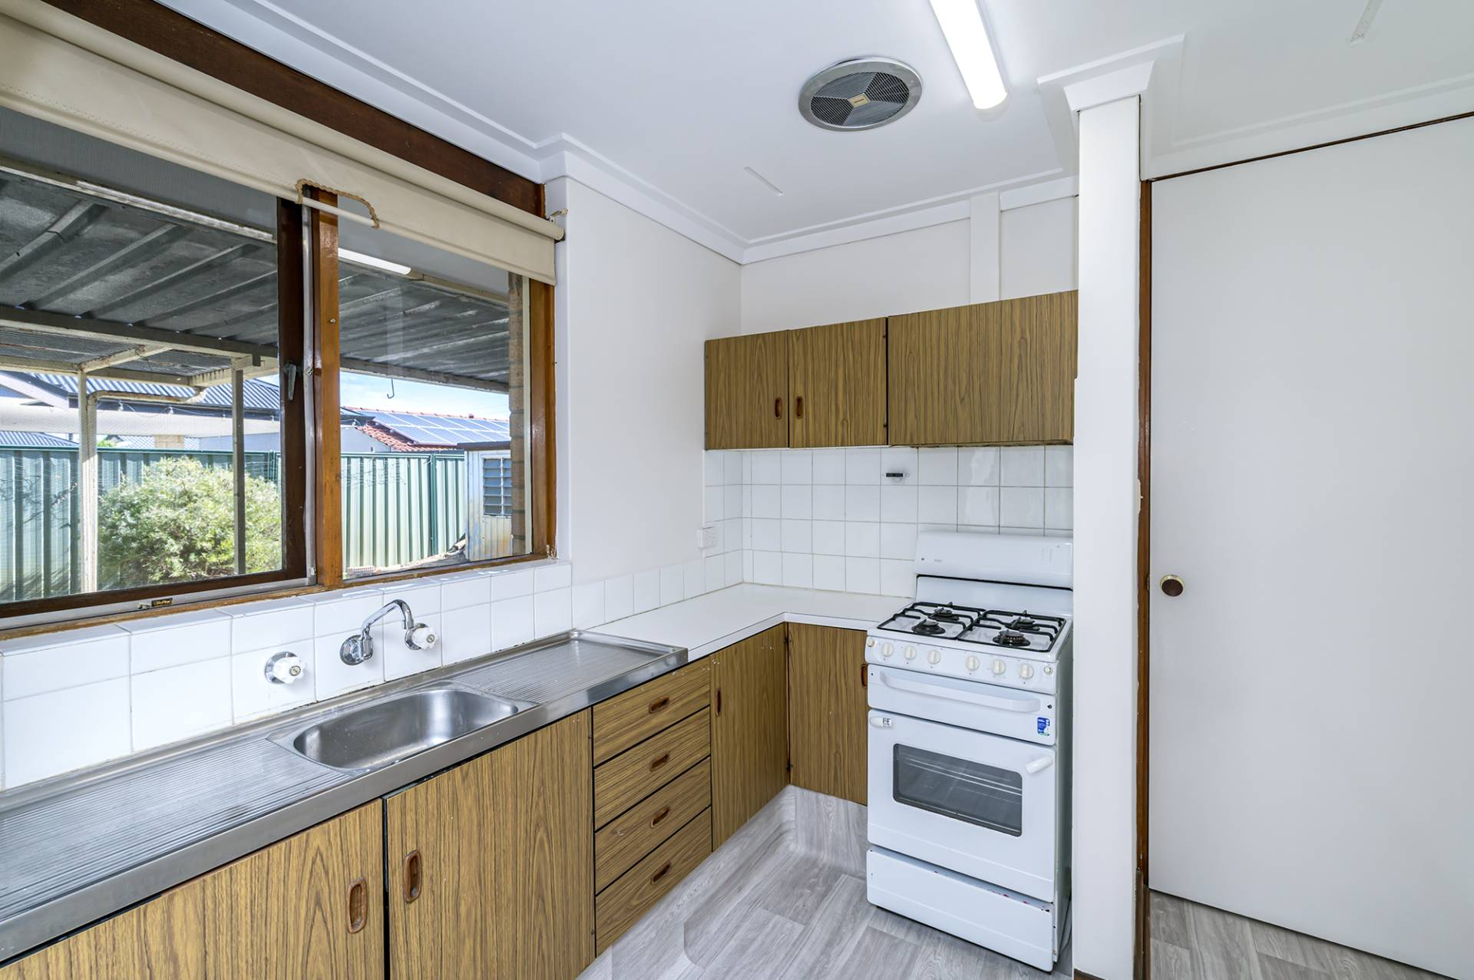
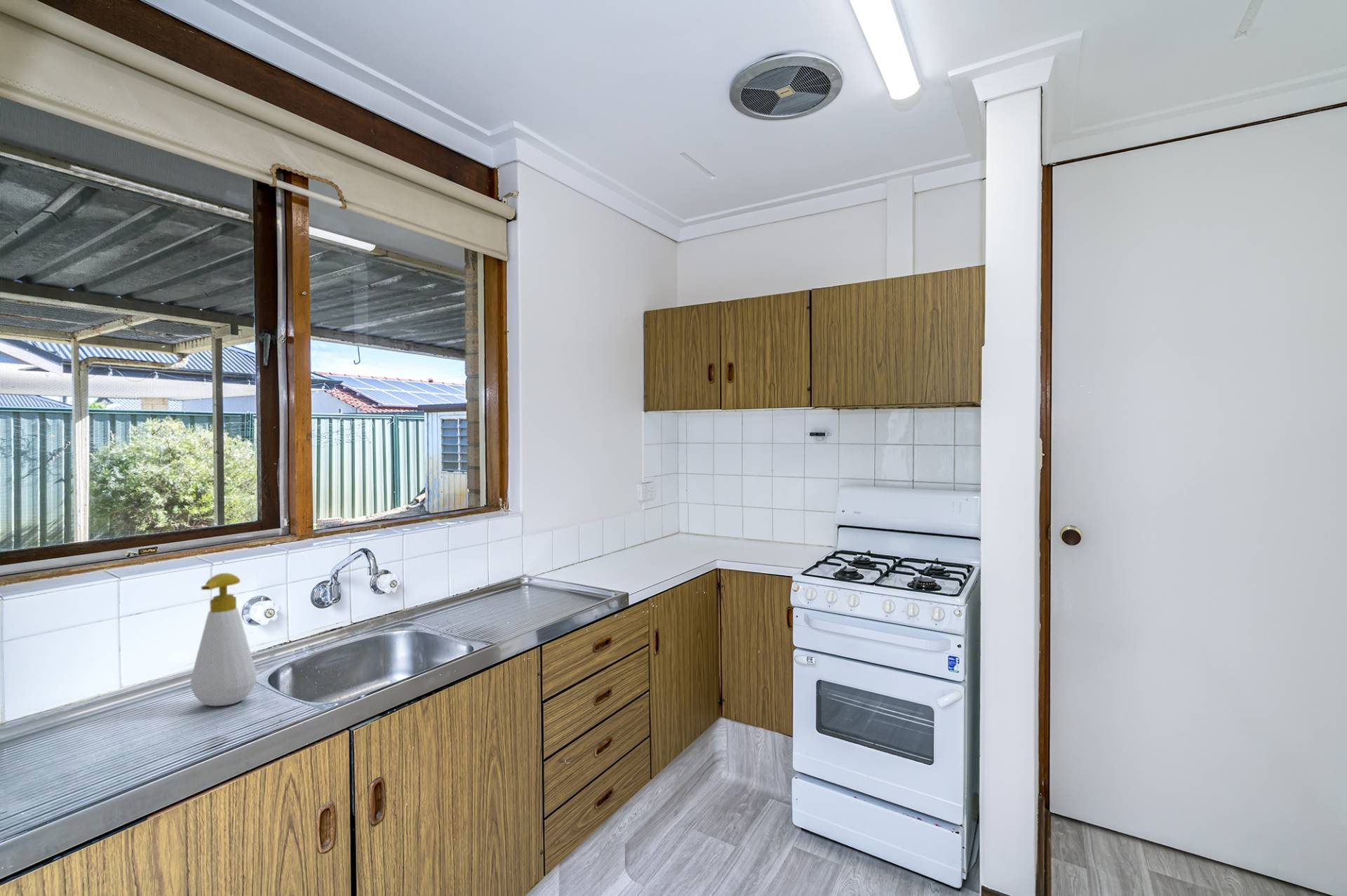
+ soap bottle [190,573,257,707]
